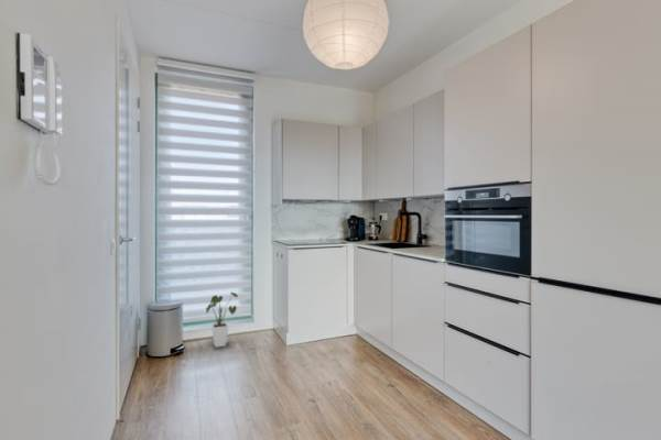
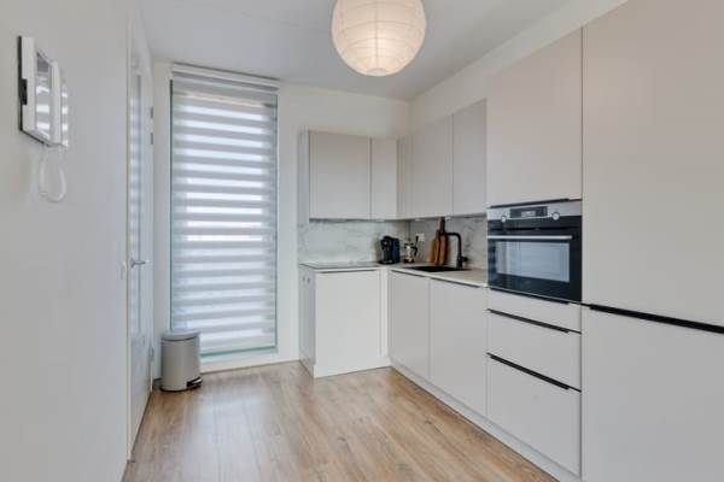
- house plant [205,292,239,349]
